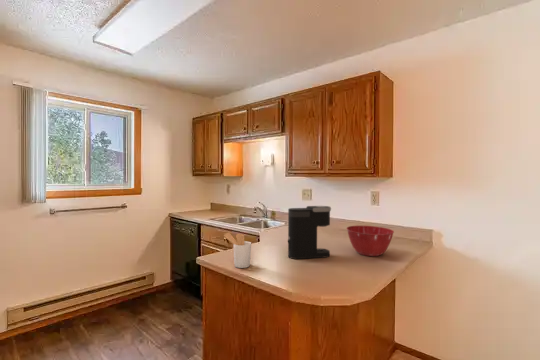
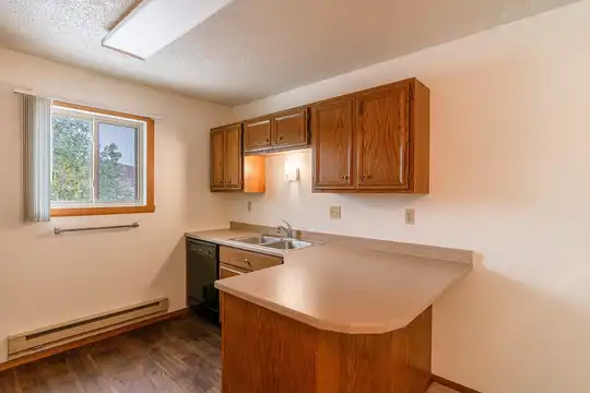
- coffee maker [287,205,332,260]
- mixing bowl [346,225,395,257]
- utensil holder [223,232,252,269]
